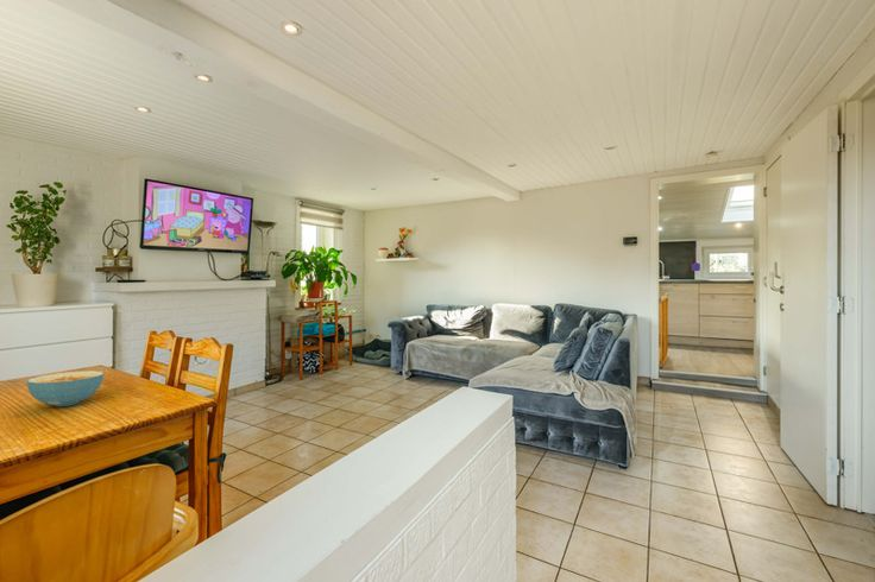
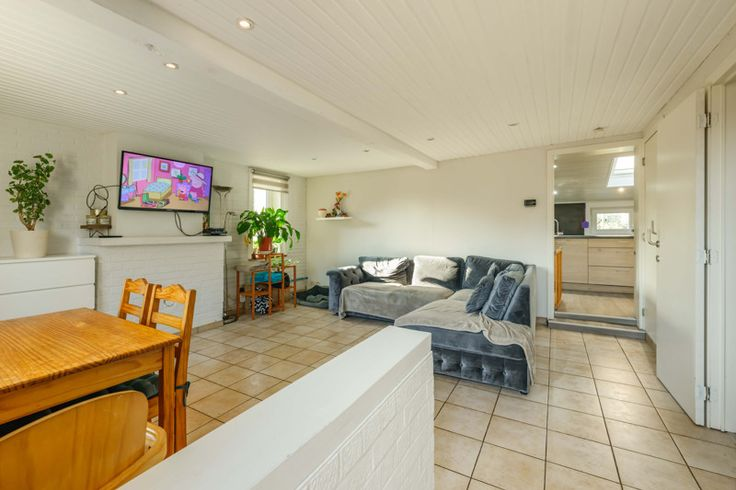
- cereal bowl [26,369,105,407]
